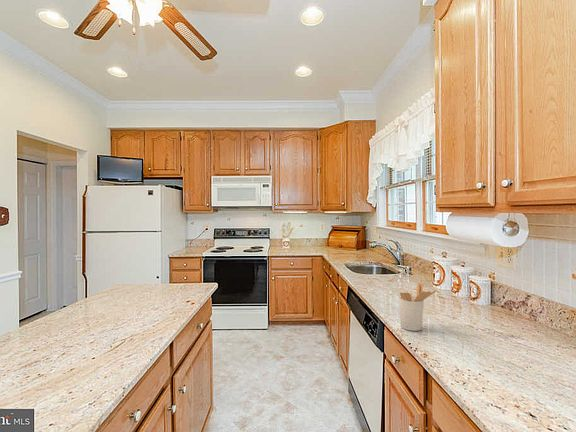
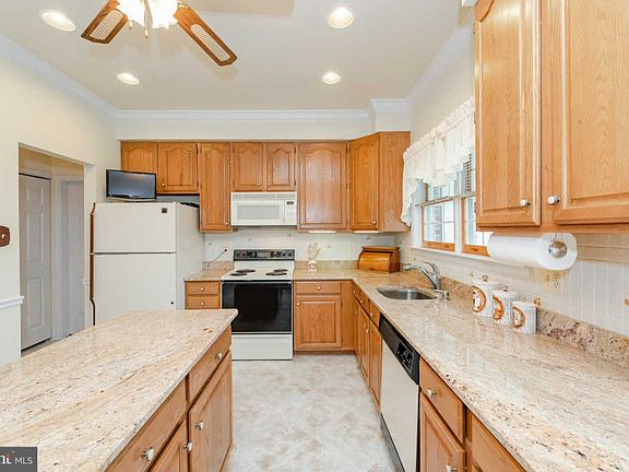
- utensil holder [398,282,437,332]
